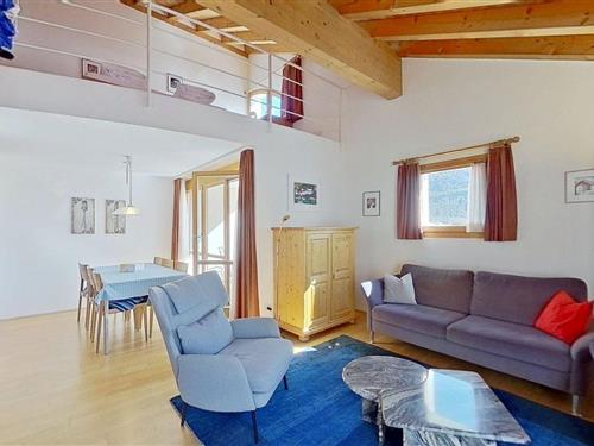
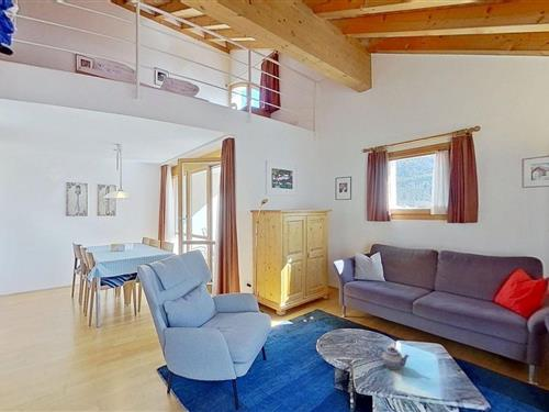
+ teapot [376,346,411,370]
